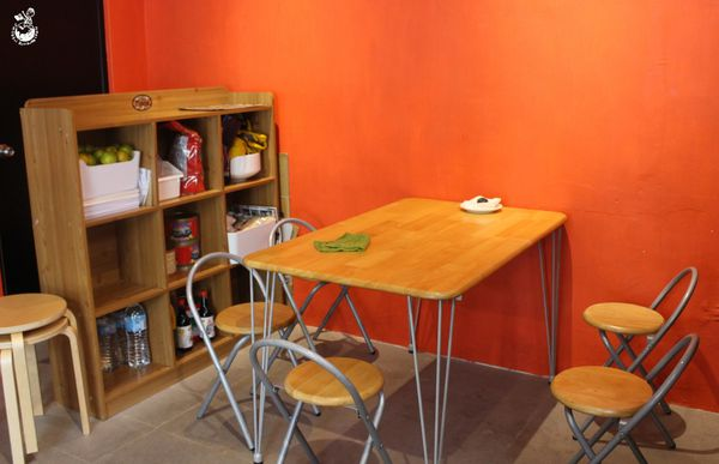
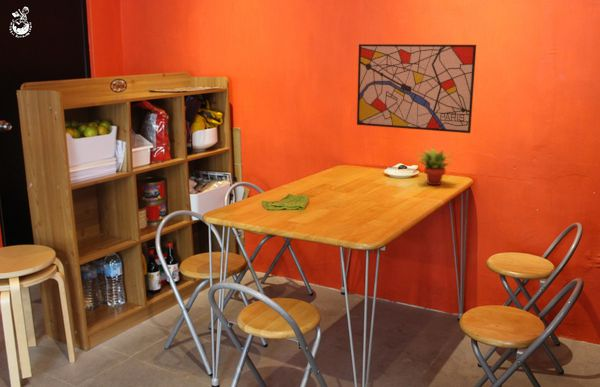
+ wall art [356,43,477,134]
+ succulent plant [413,147,454,186]
